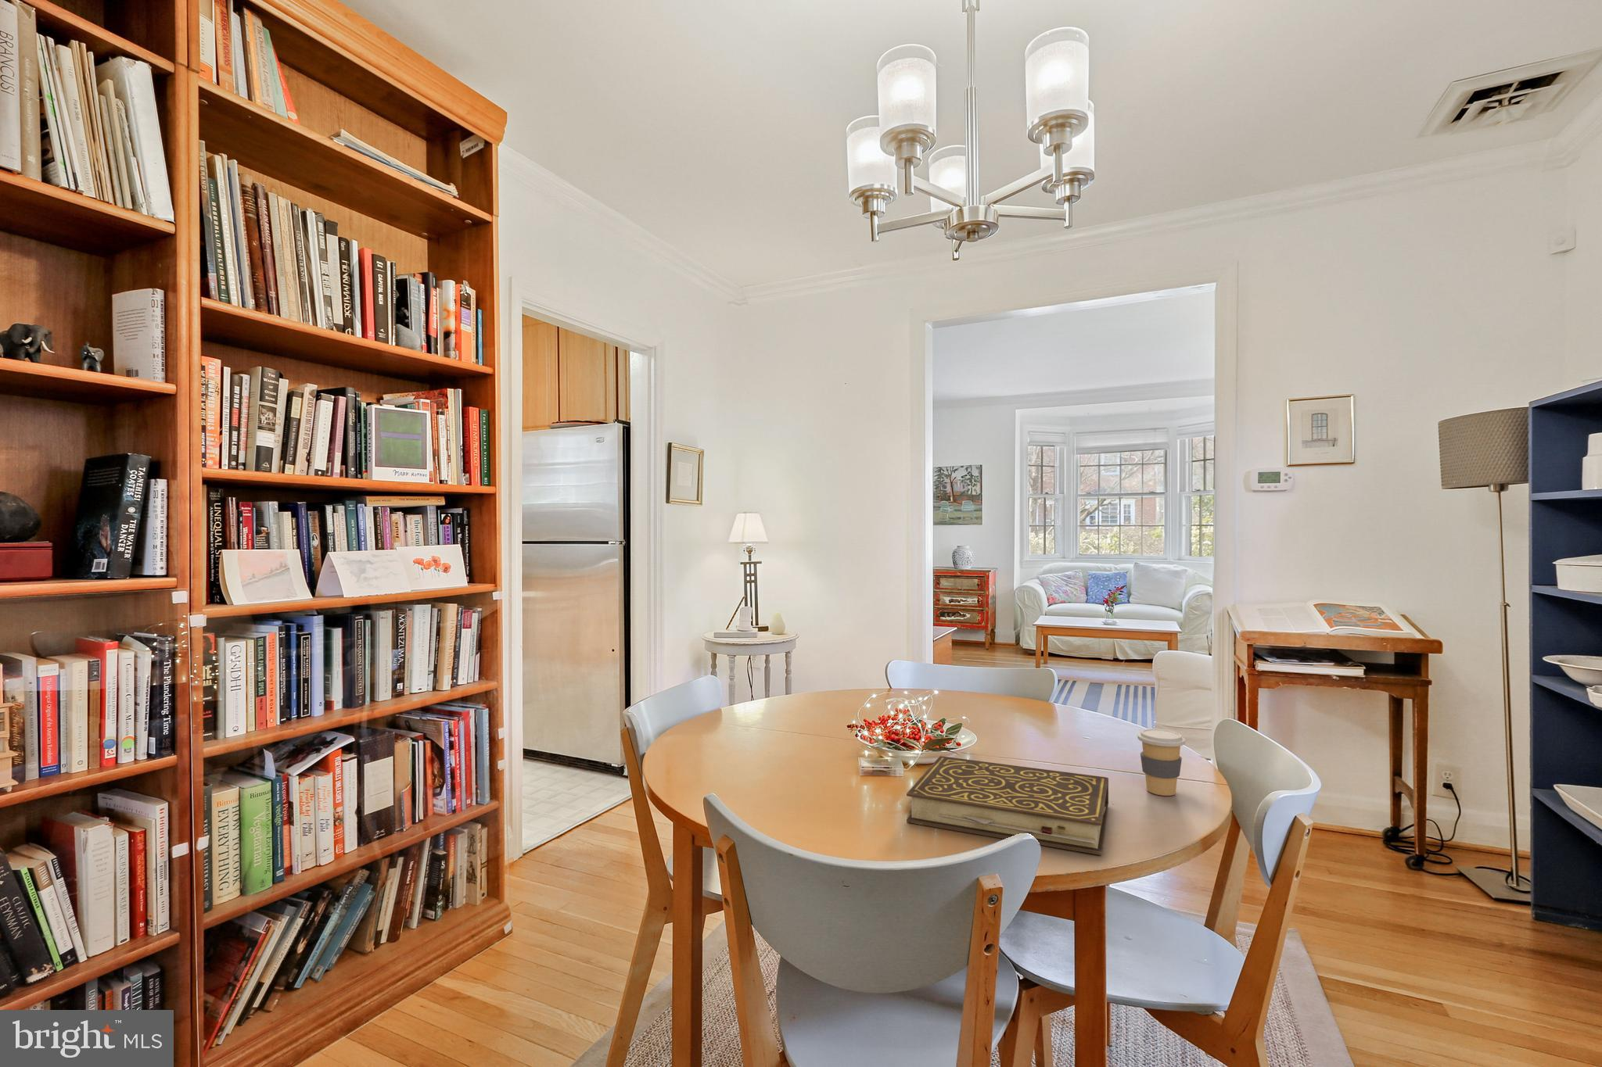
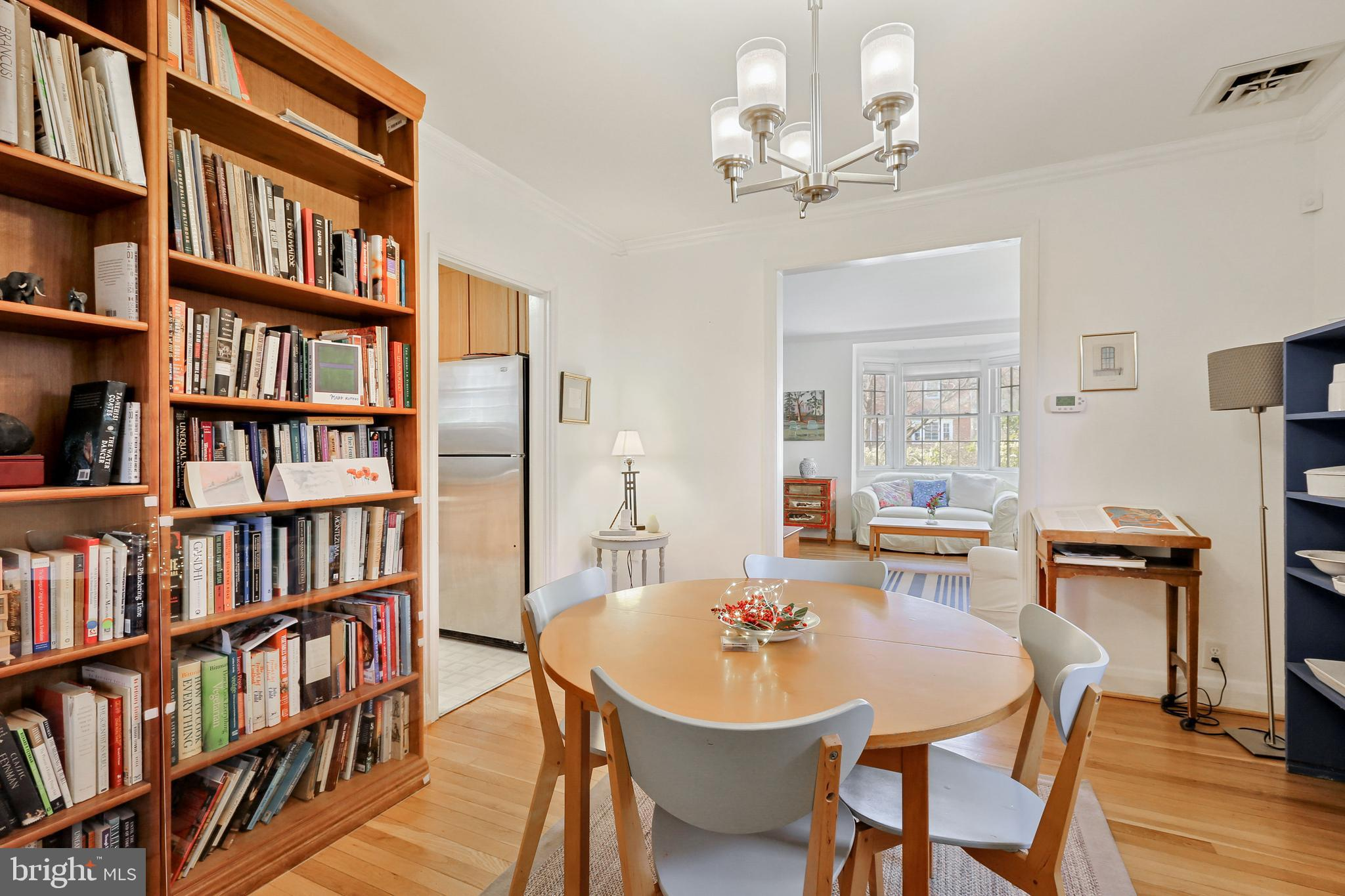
- coffee cup [1136,728,1186,797]
- book [906,755,1109,856]
